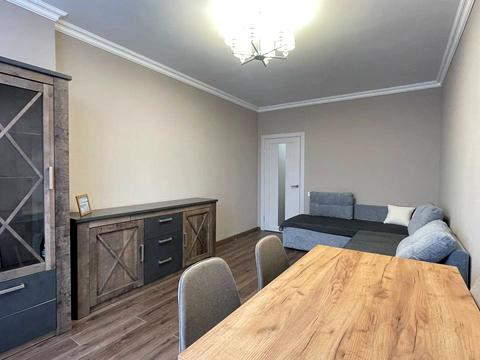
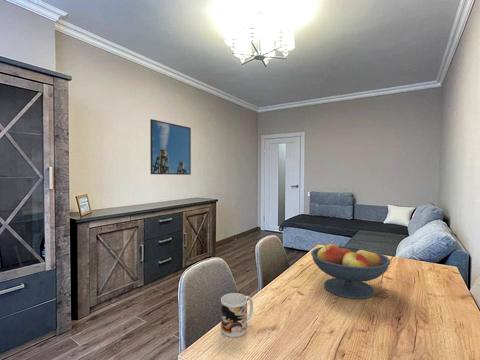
+ mug [220,292,254,338]
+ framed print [149,118,192,176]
+ fruit bowl [310,243,391,300]
